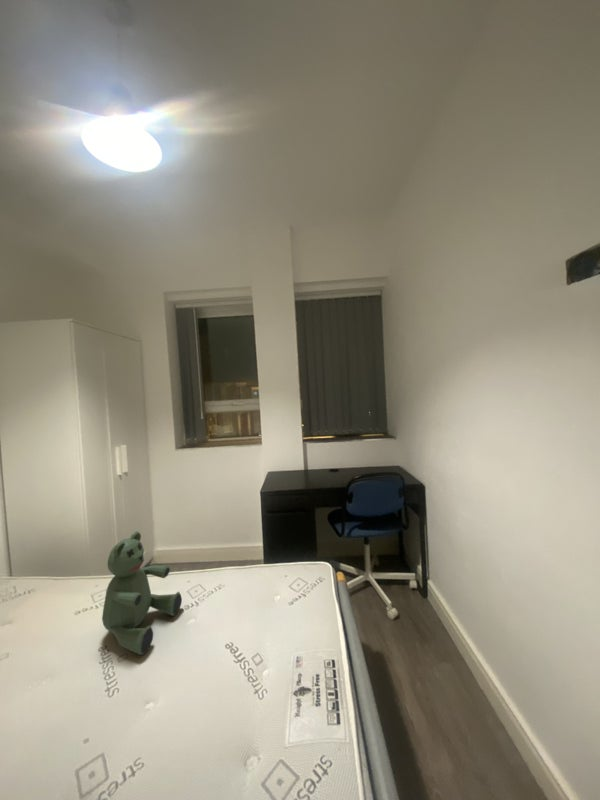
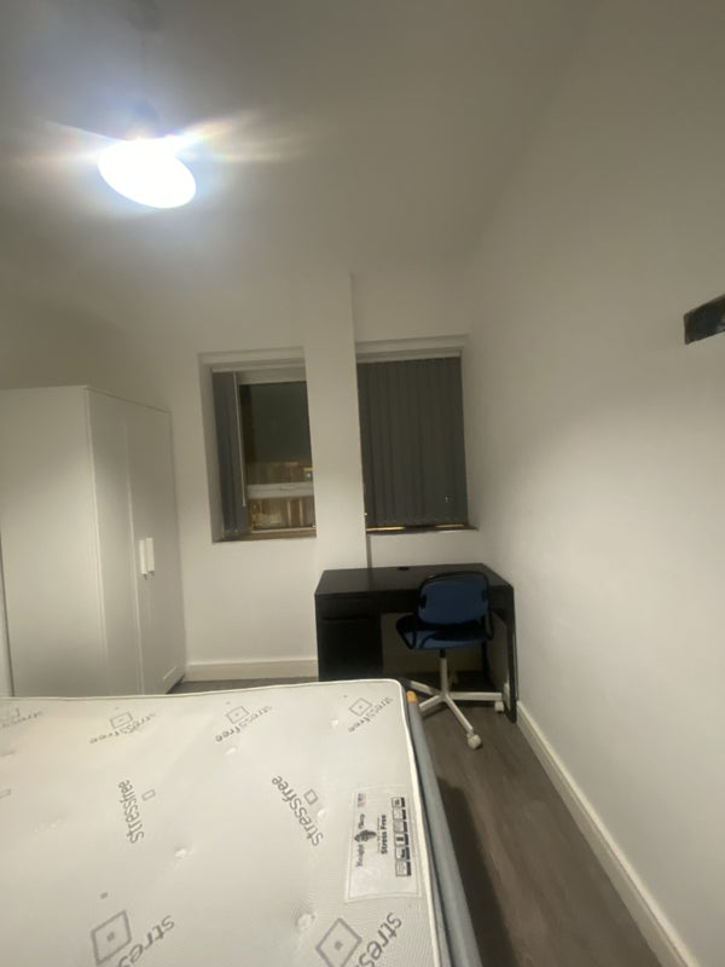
- teddy bear [101,530,183,656]
